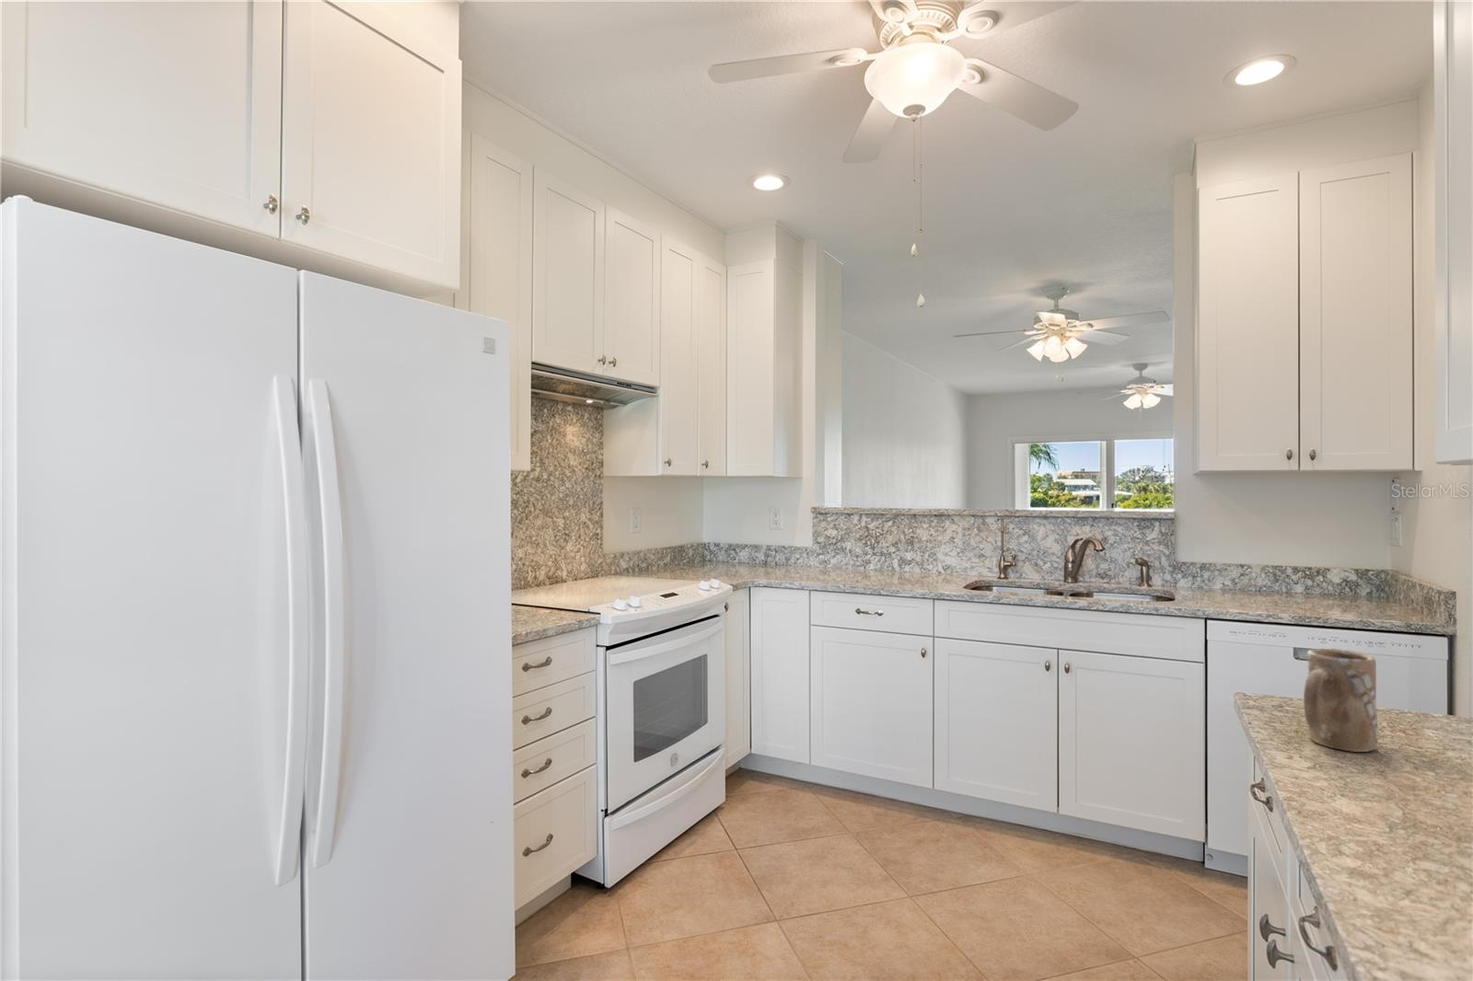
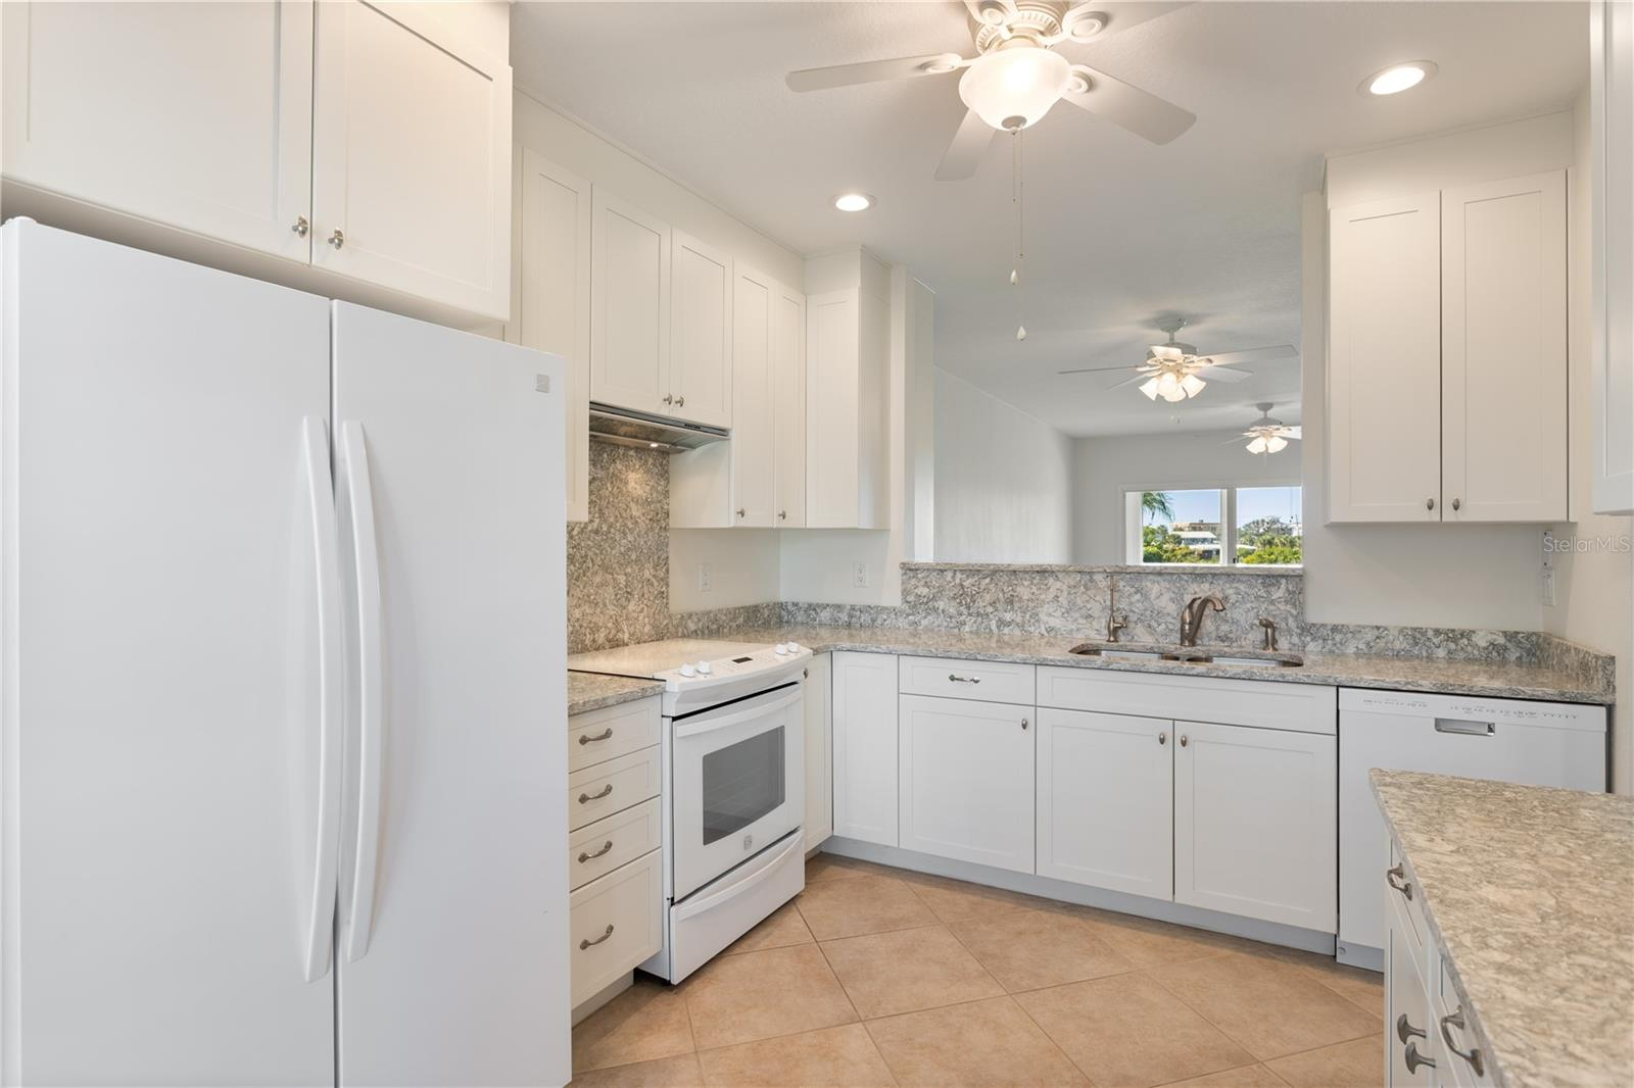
- mug [1302,648,1379,753]
